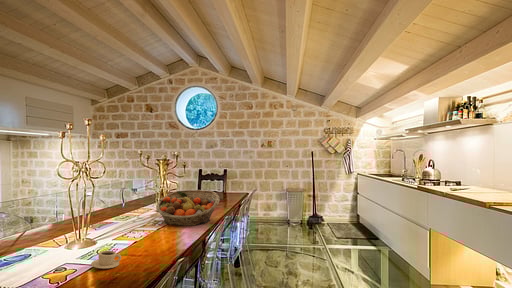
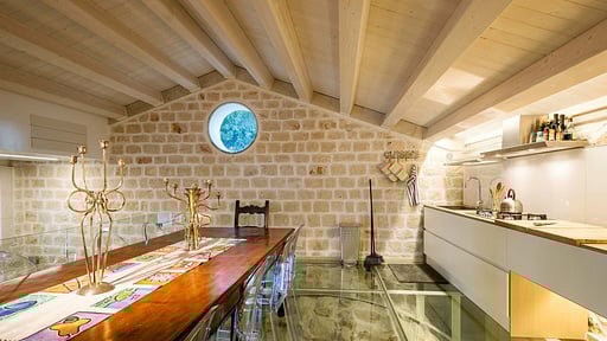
- cup [90,250,122,270]
- fruit basket [155,189,220,227]
